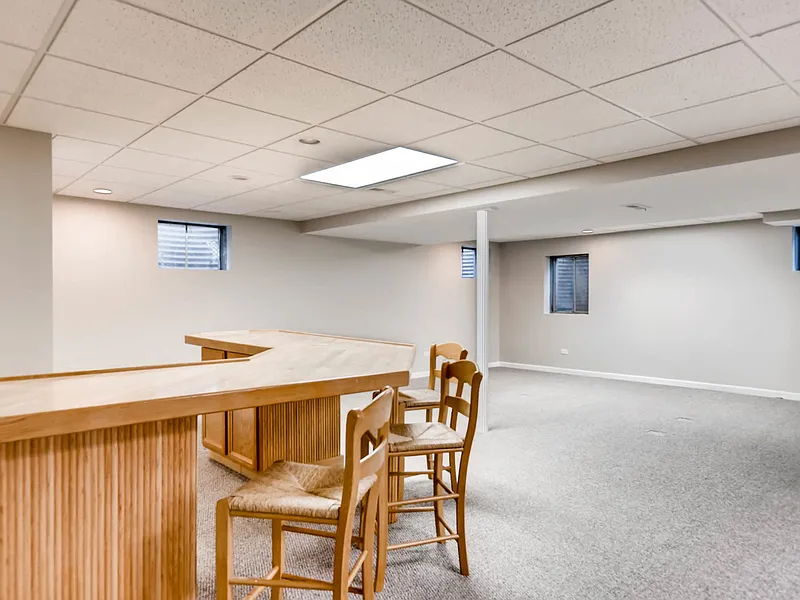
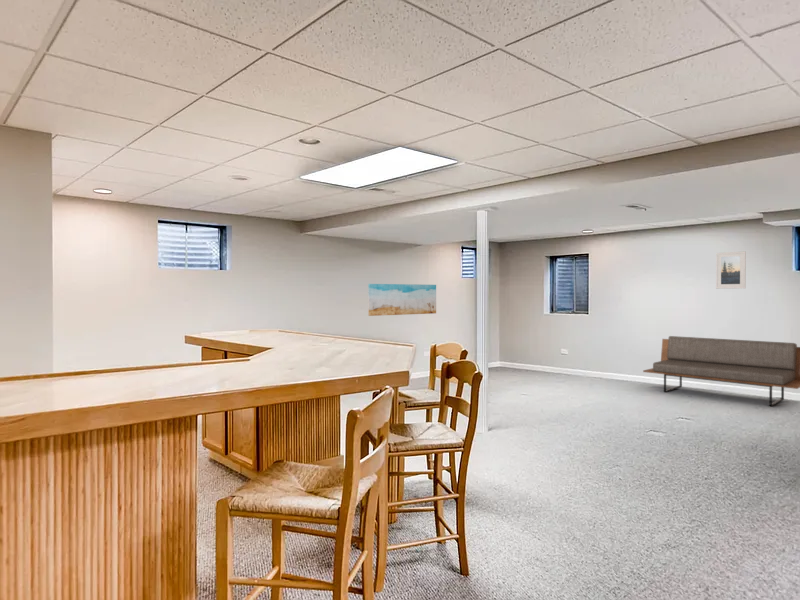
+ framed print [715,250,747,290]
+ sofa [642,335,800,407]
+ wall art [367,283,437,317]
